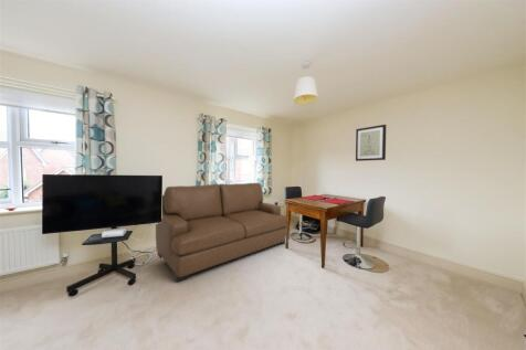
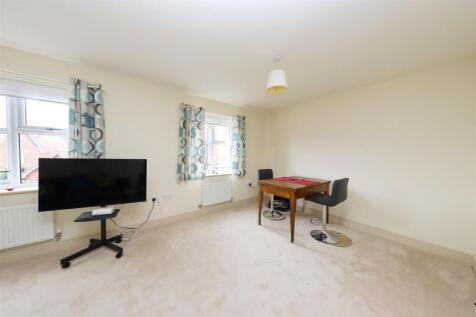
- sofa [155,182,291,283]
- wall art [355,124,387,162]
